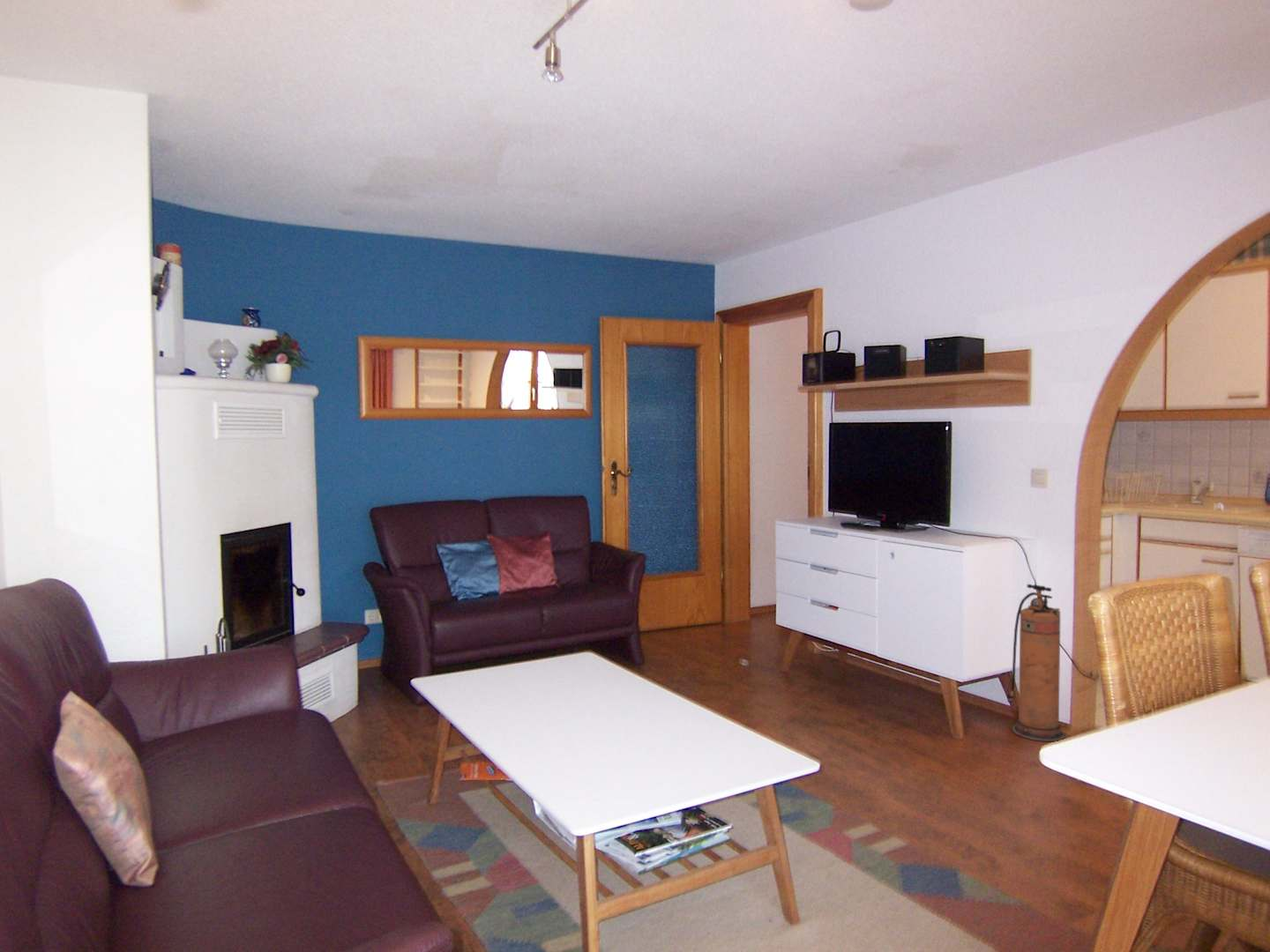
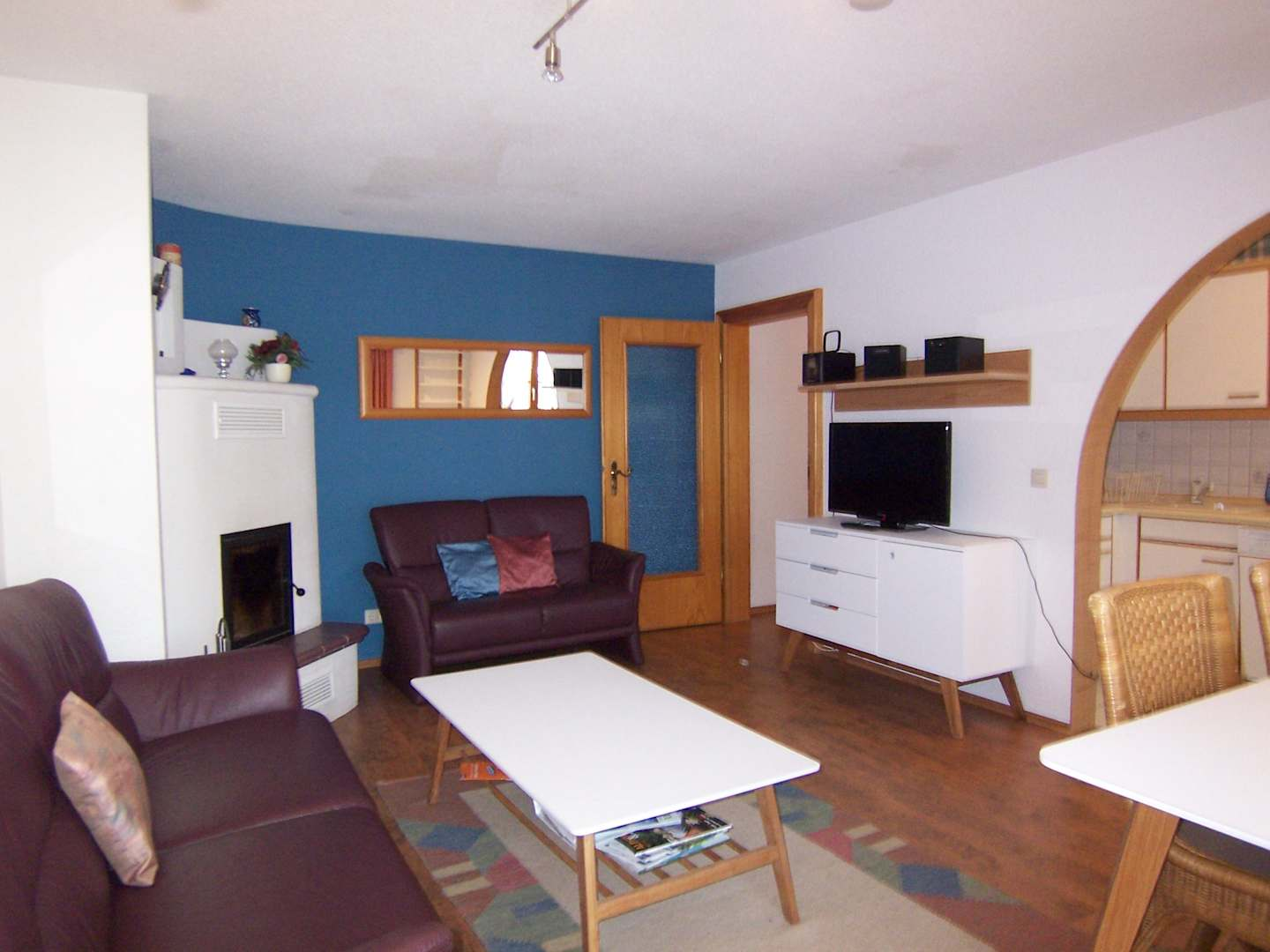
- fire extinguisher [1006,584,1065,742]
